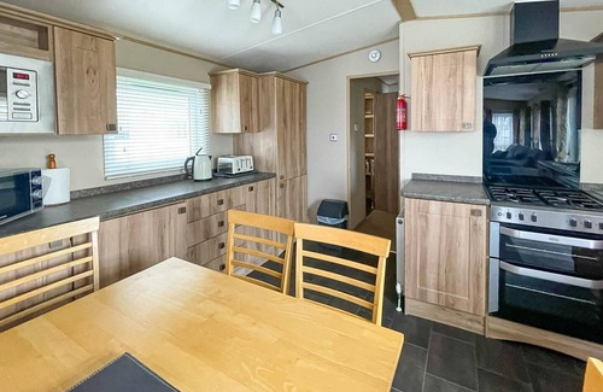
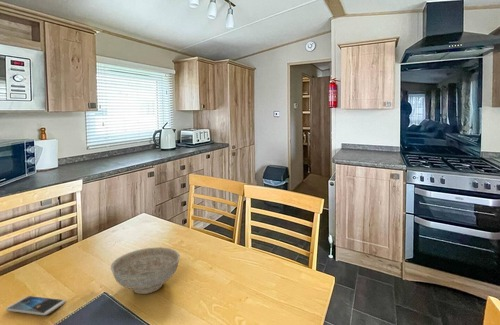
+ smartphone [5,295,66,316]
+ decorative bowl [110,246,181,295]
